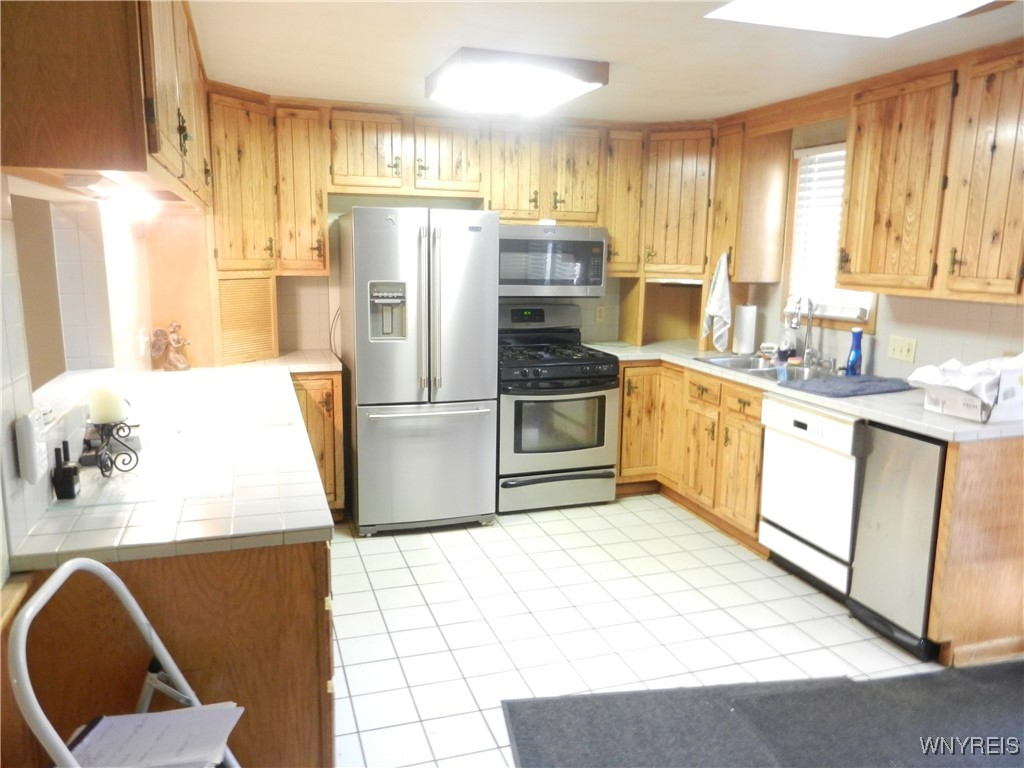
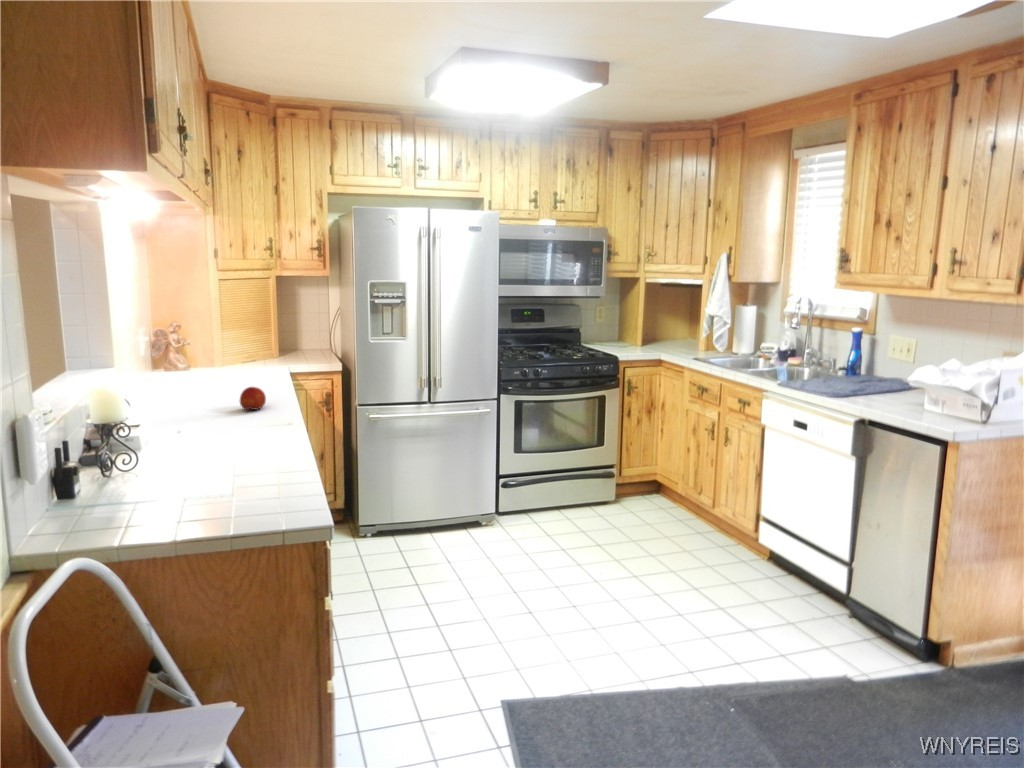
+ fruit [239,386,267,411]
